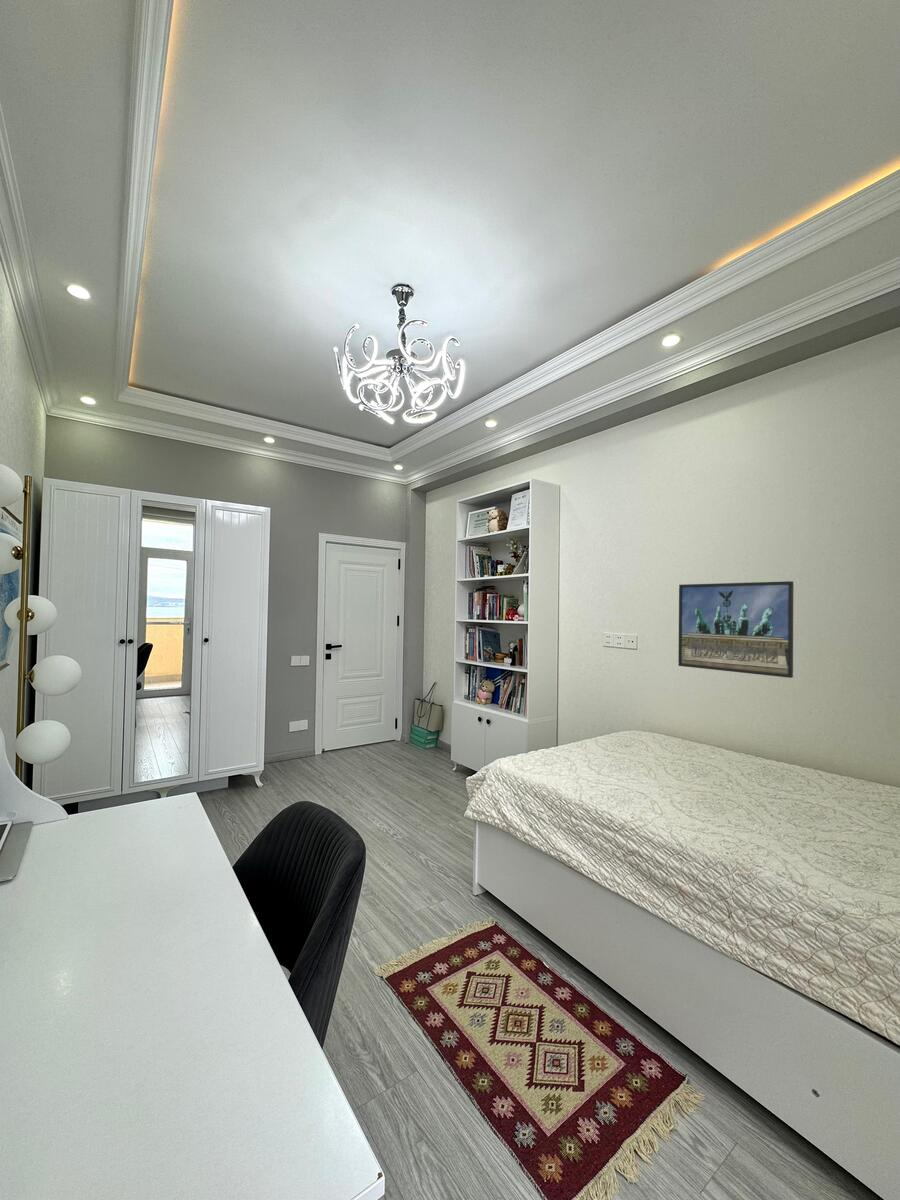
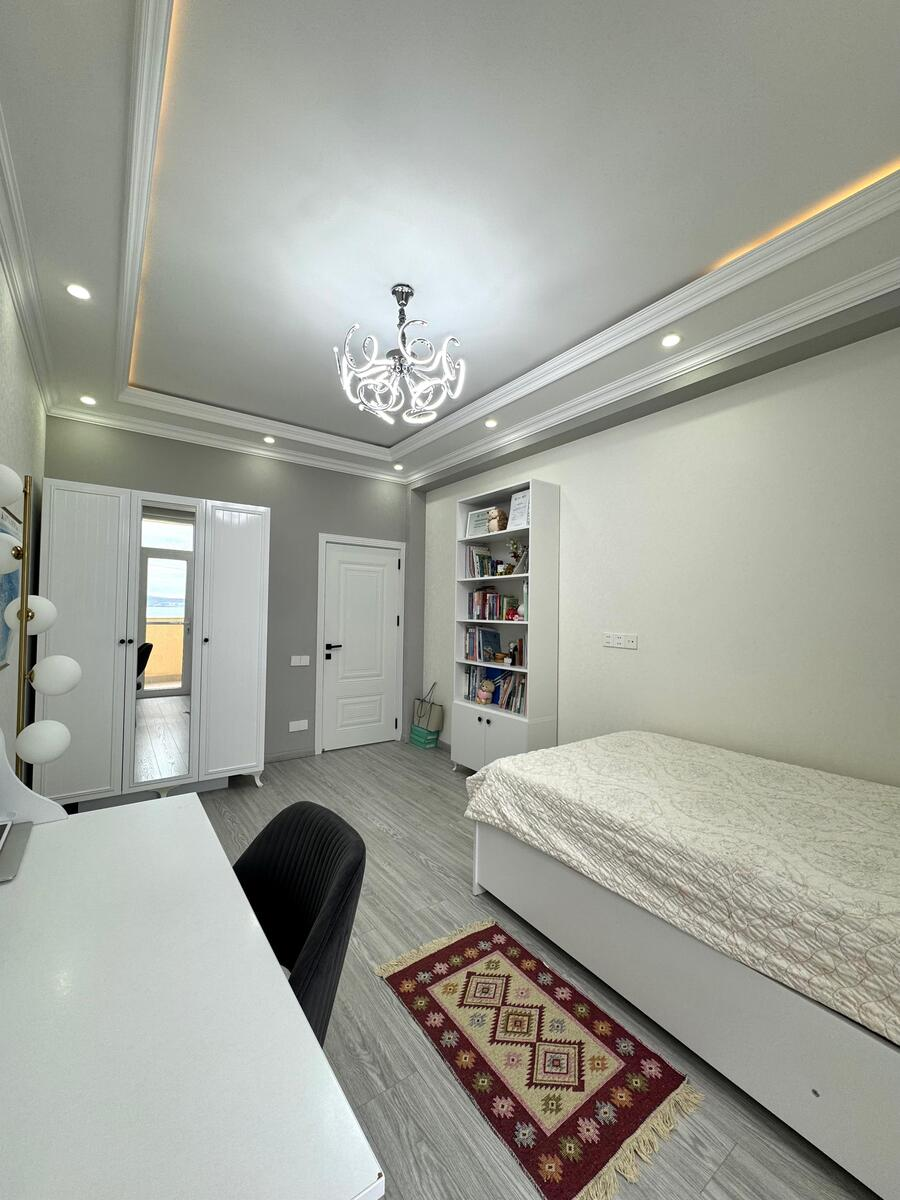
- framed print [677,580,794,679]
